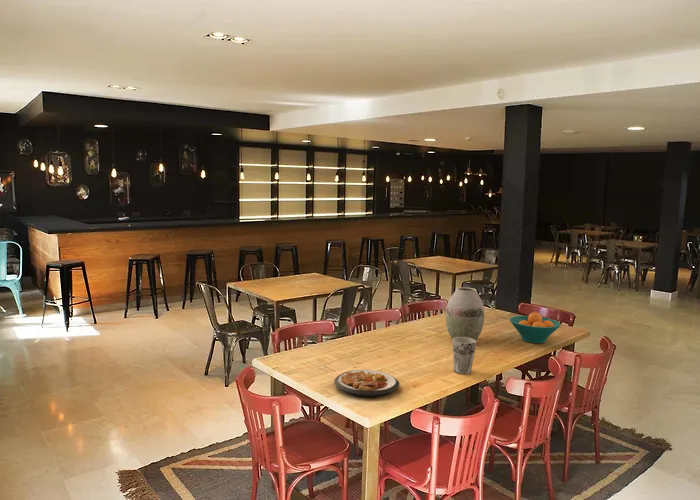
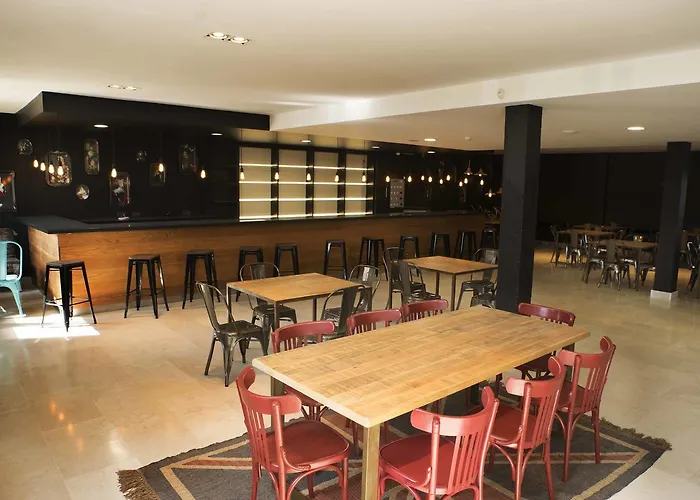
- fruit bowl [509,311,562,344]
- plate [333,369,400,398]
- cup [451,337,477,375]
- vase [445,286,485,341]
